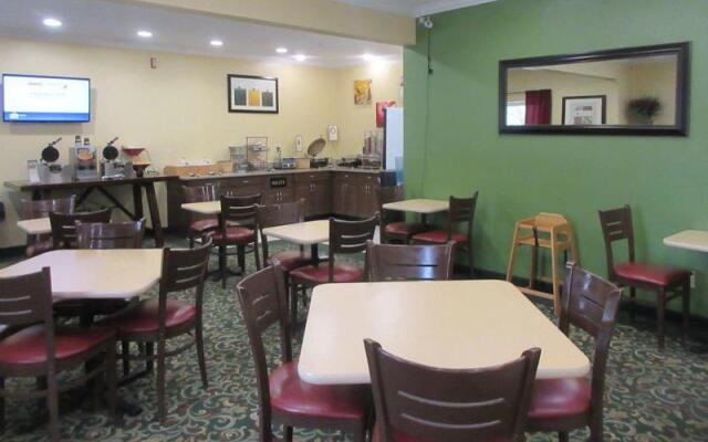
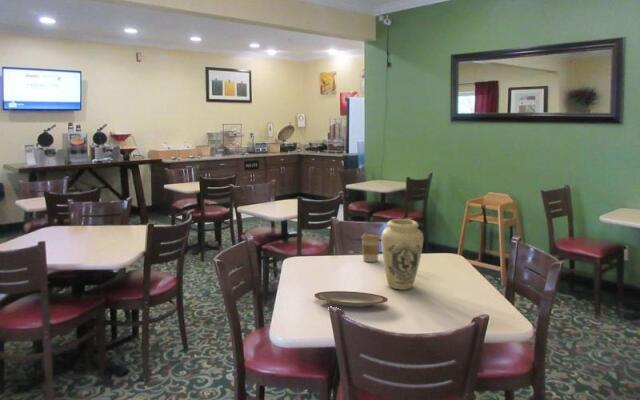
+ plate [313,290,389,308]
+ coffee cup [360,233,381,263]
+ vase [380,218,424,291]
